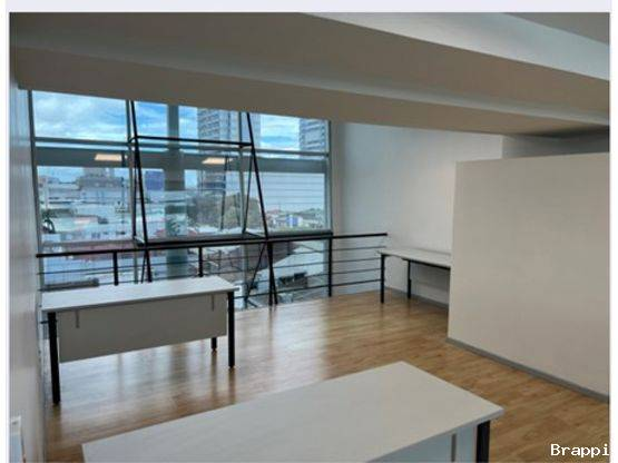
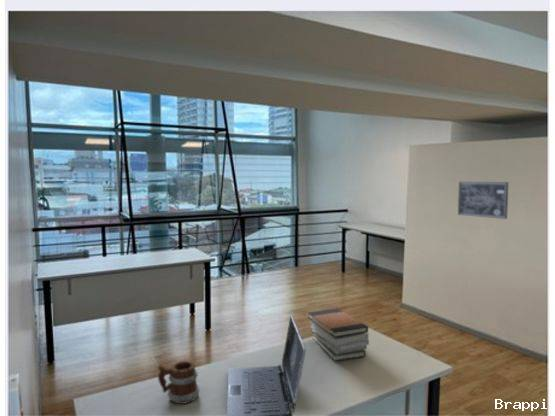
+ wall art [457,181,509,220]
+ mug [157,360,201,405]
+ book stack [307,307,370,362]
+ laptop [226,314,307,416]
